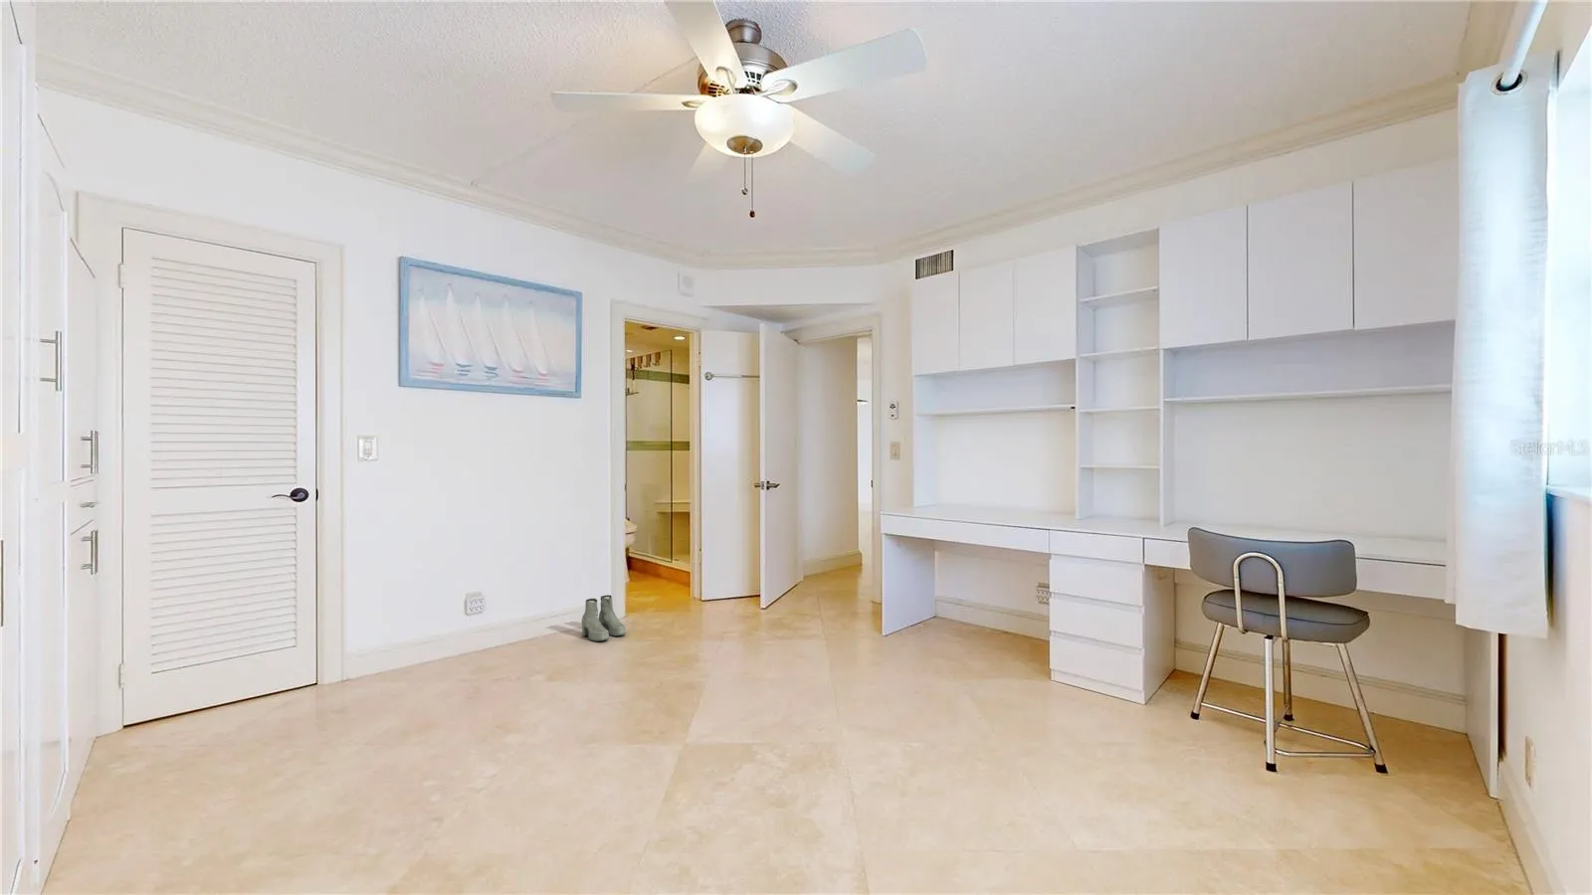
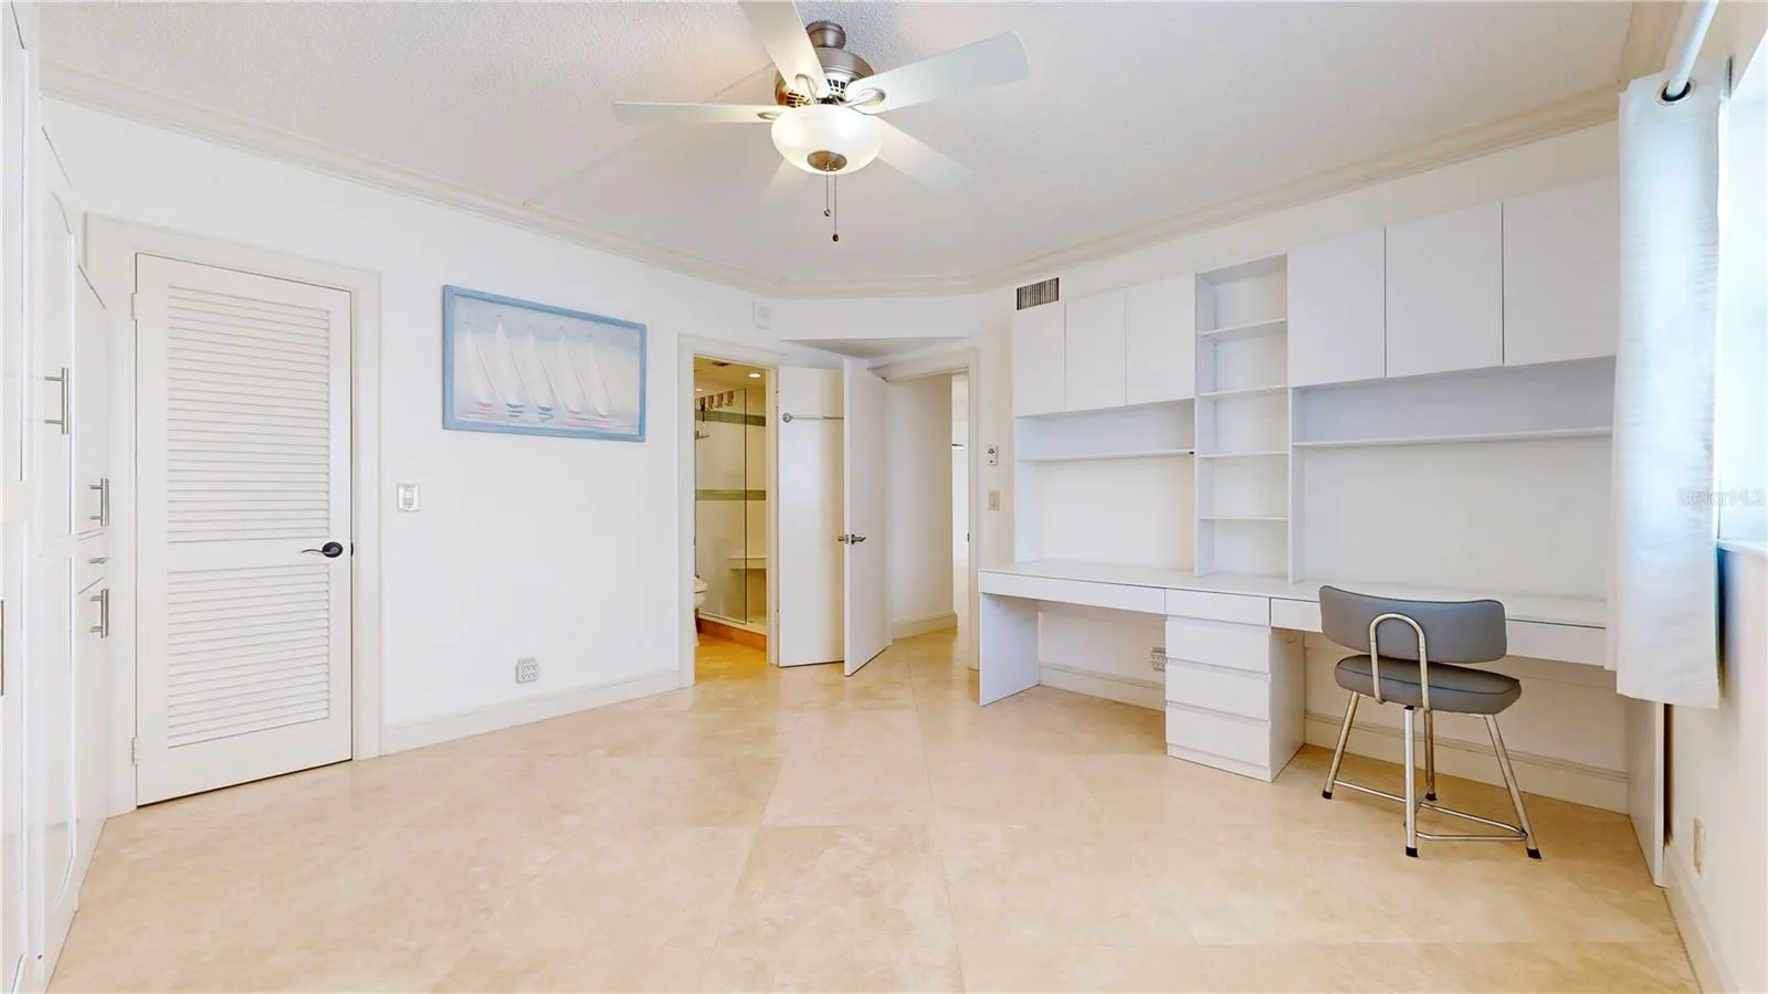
- boots [581,593,627,643]
